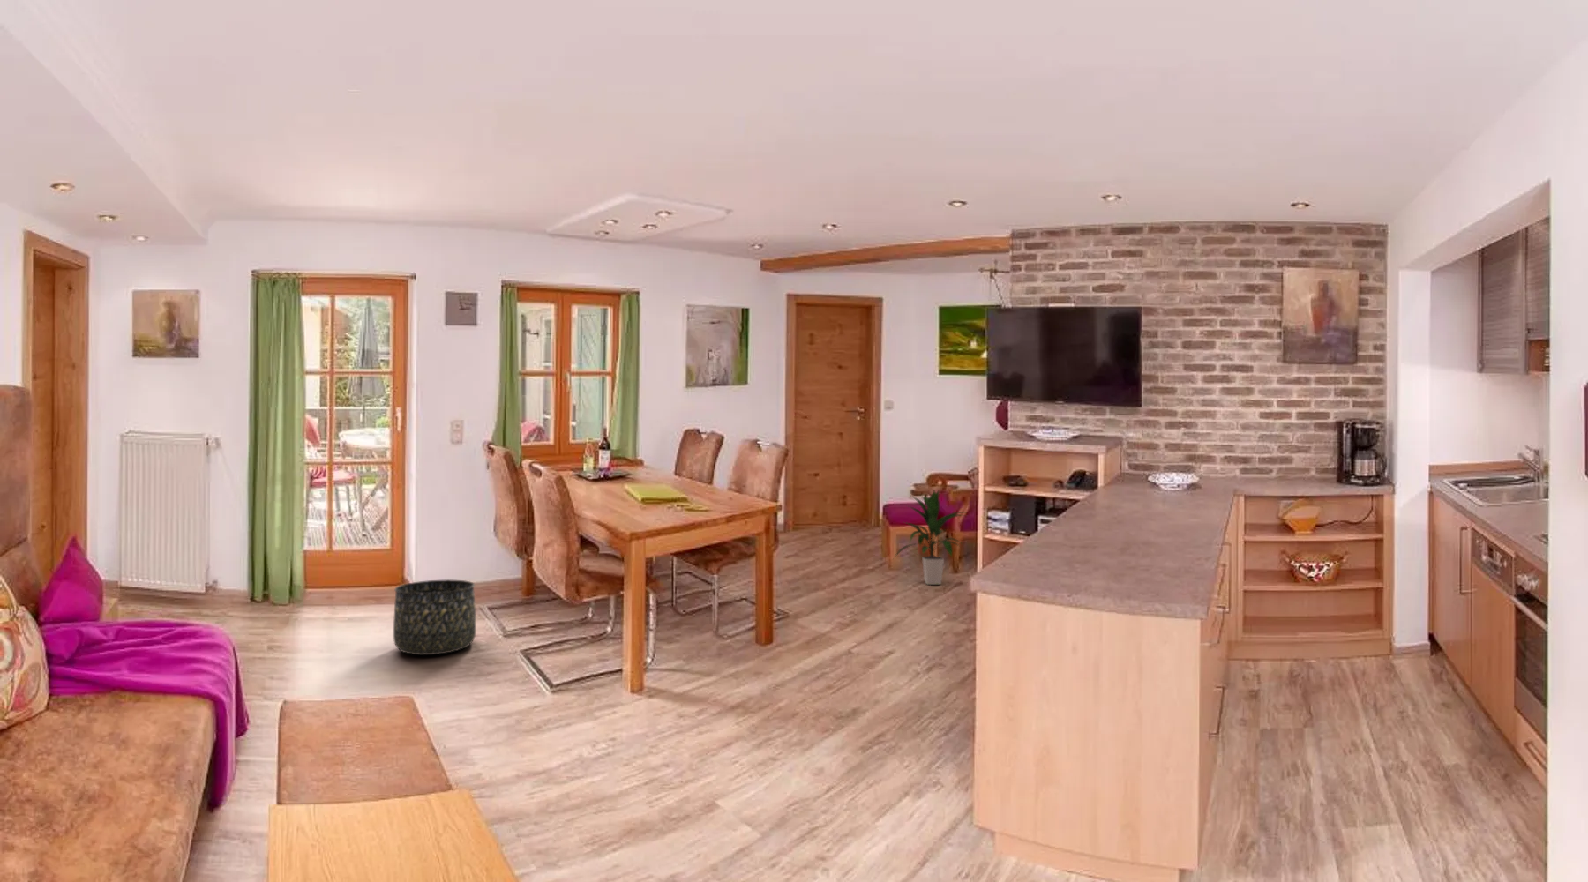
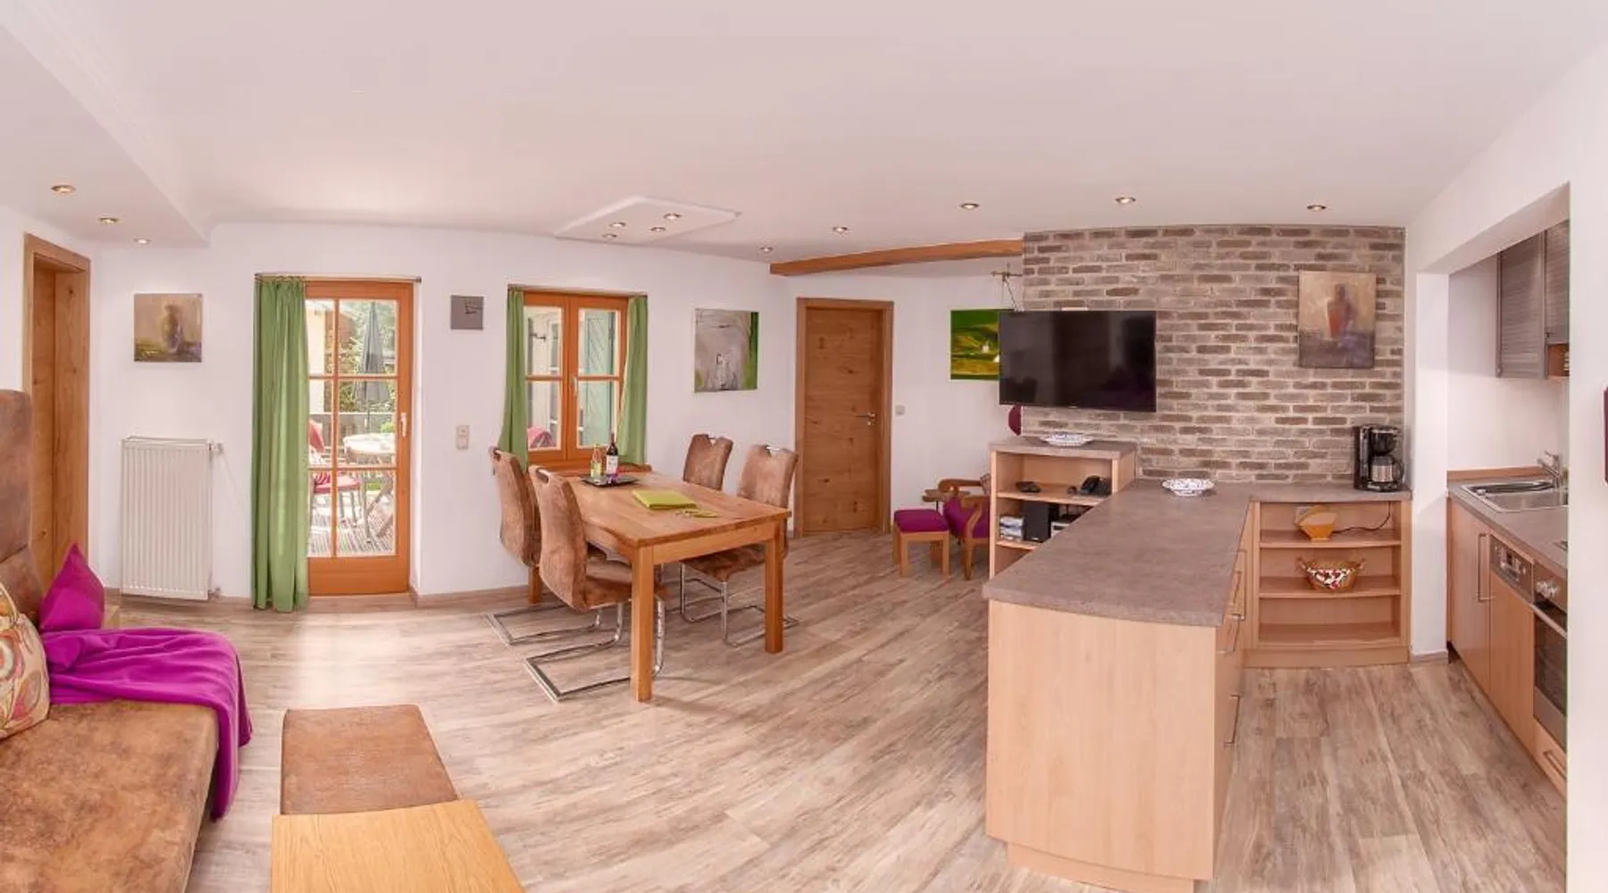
- basket [392,579,477,656]
- indoor plant [893,490,969,585]
